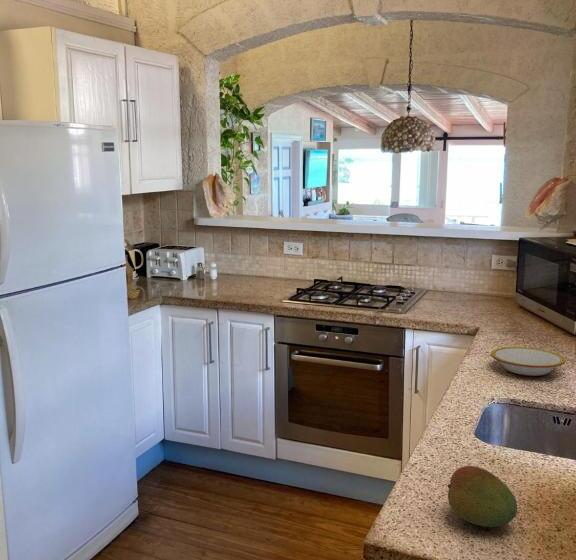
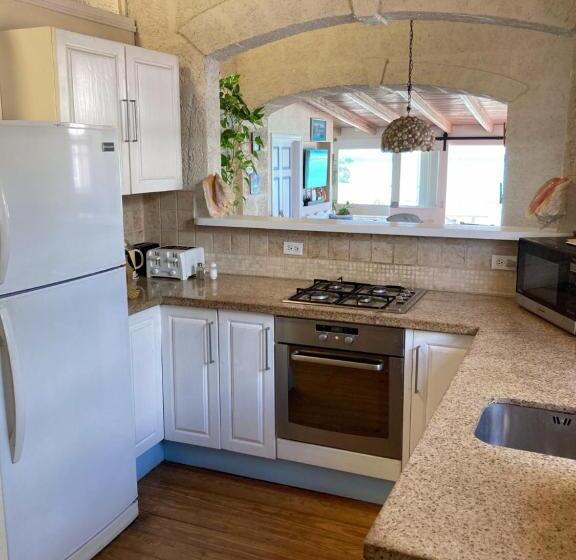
- bowl [490,346,566,377]
- fruit [447,465,518,528]
